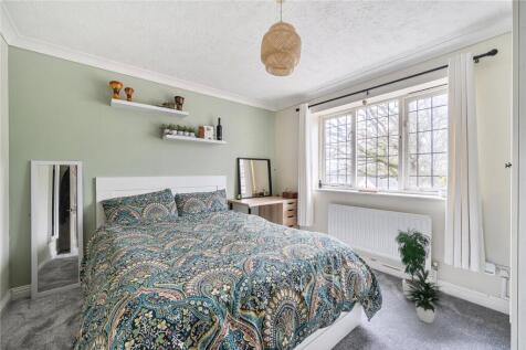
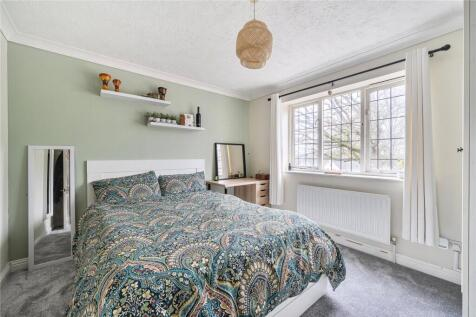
- potted plant [393,227,446,325]
